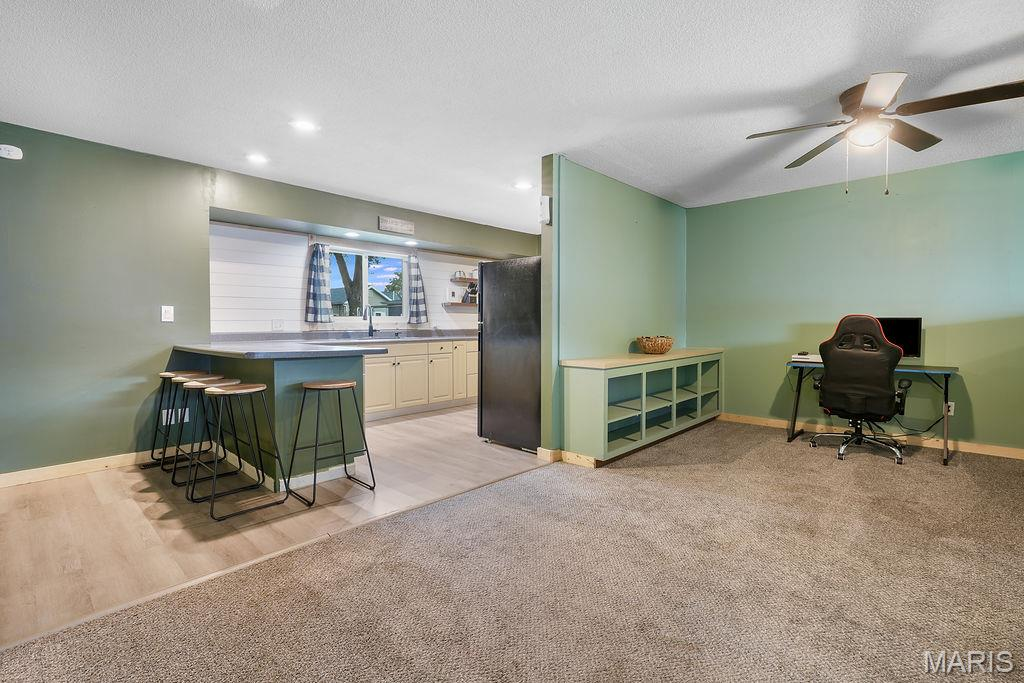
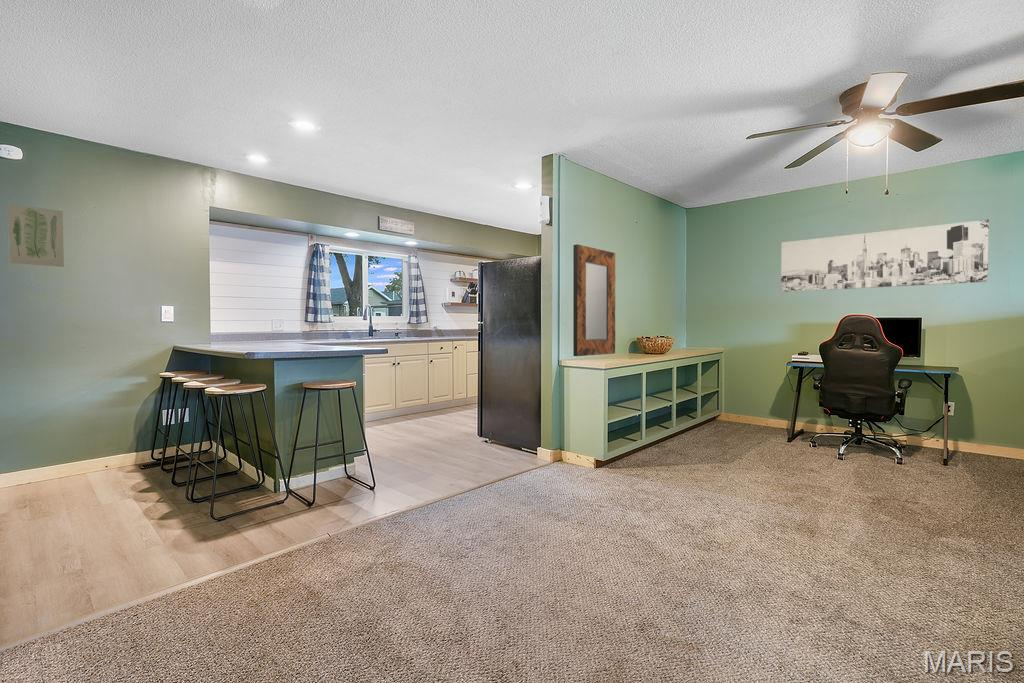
+ wall art [780,219,990,293]
+ home mirror [572,244,616,357]
+ wall art [8,203,65,268]
